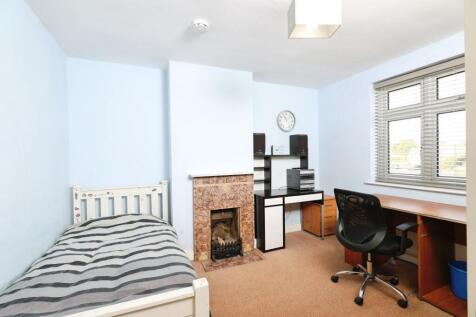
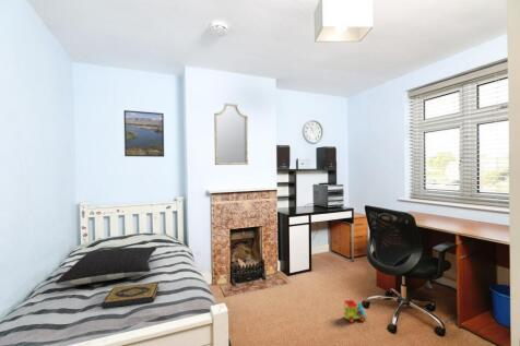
+ home mirror [213,103,249,166]
+ pillow [55,246,157,286]
+ hardback book [102,282,159,309]
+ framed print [123,109,165,158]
+ toy train [343,299,368,324]
